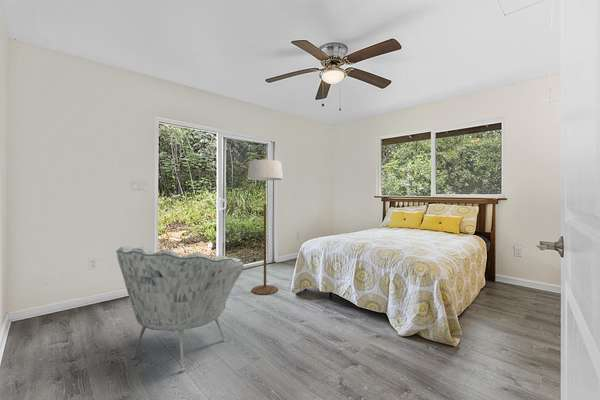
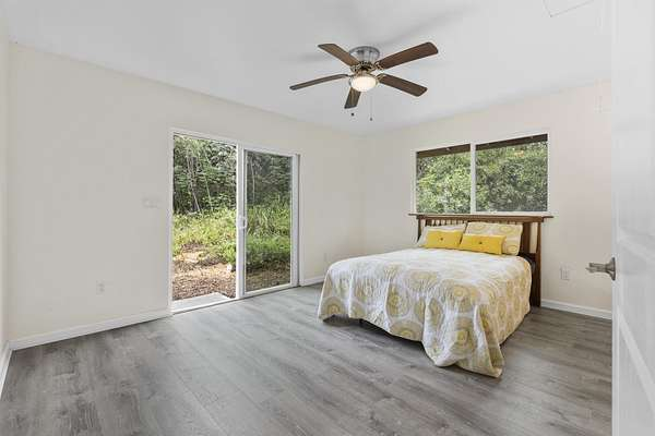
- floor lamp [243,154,284,296]
- armchair [115,245,245,373]
